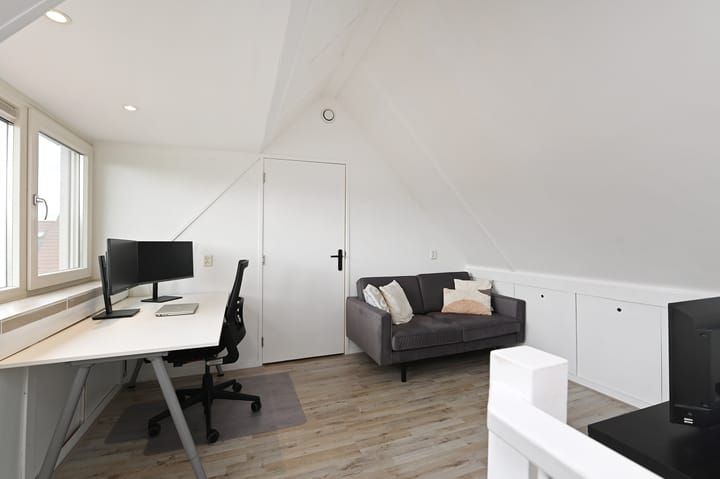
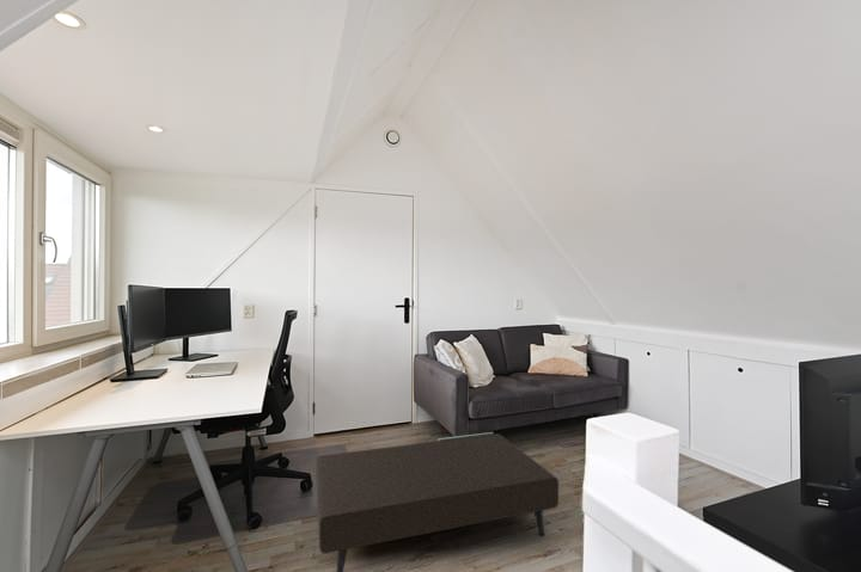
+ coffee table [315,431,560,572]
